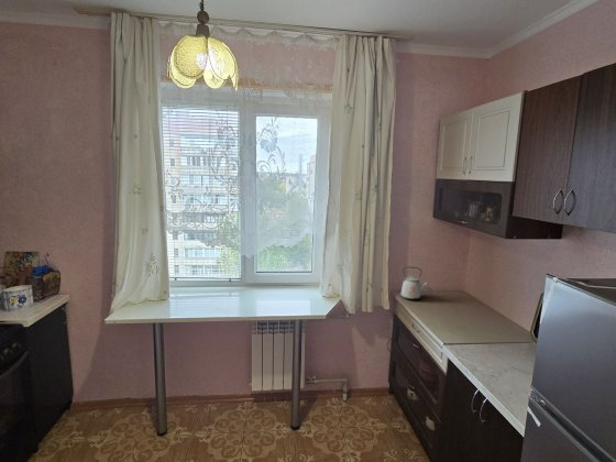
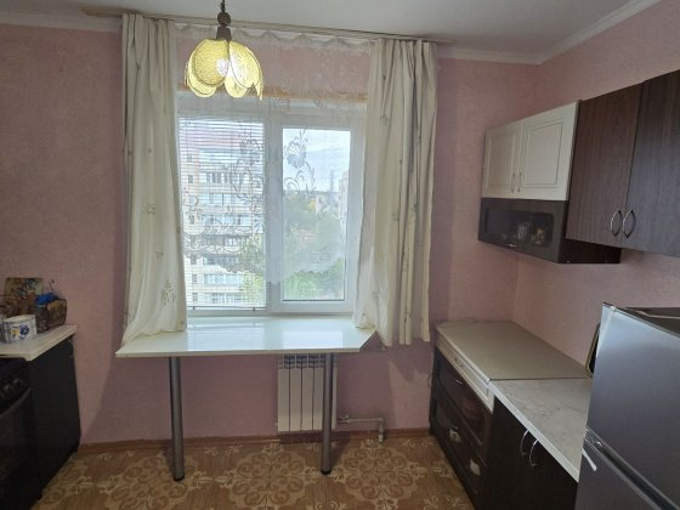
- kettle [400,266,430,300]
